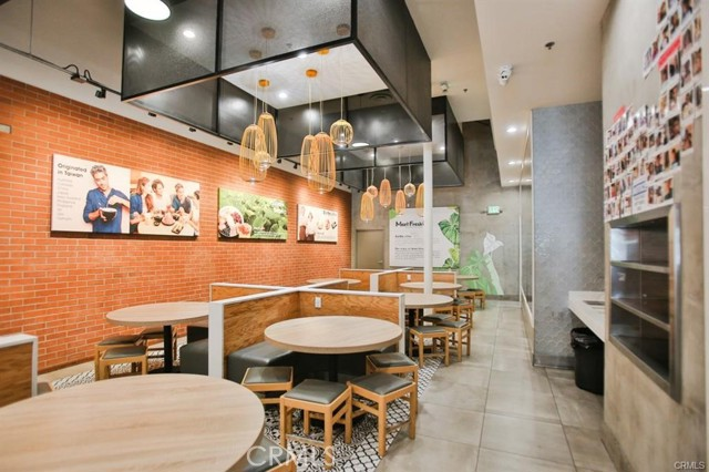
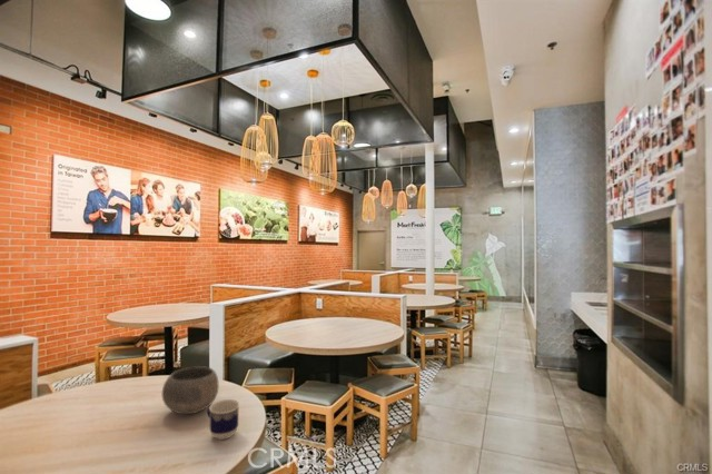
+ bowl [161,365,220,415]
+ cup [206,398,240,441]
